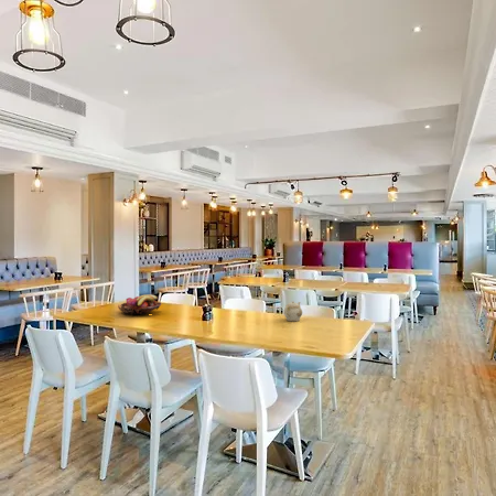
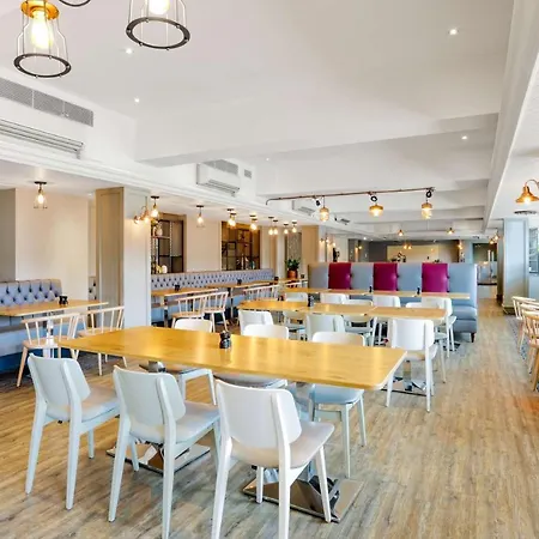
- fruit basket [117,293,162,316]
- teapot [282,300,303,322]
